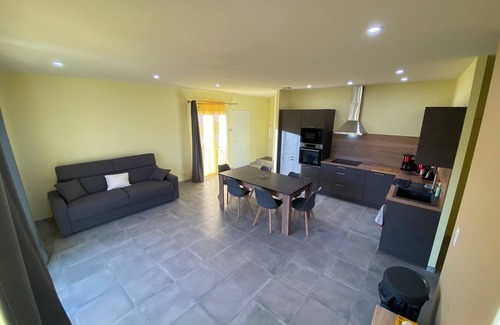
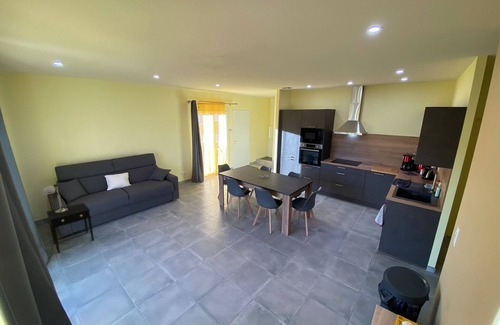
+ side table [46,202,95,254]
+ lamp [42,185,68,214]
